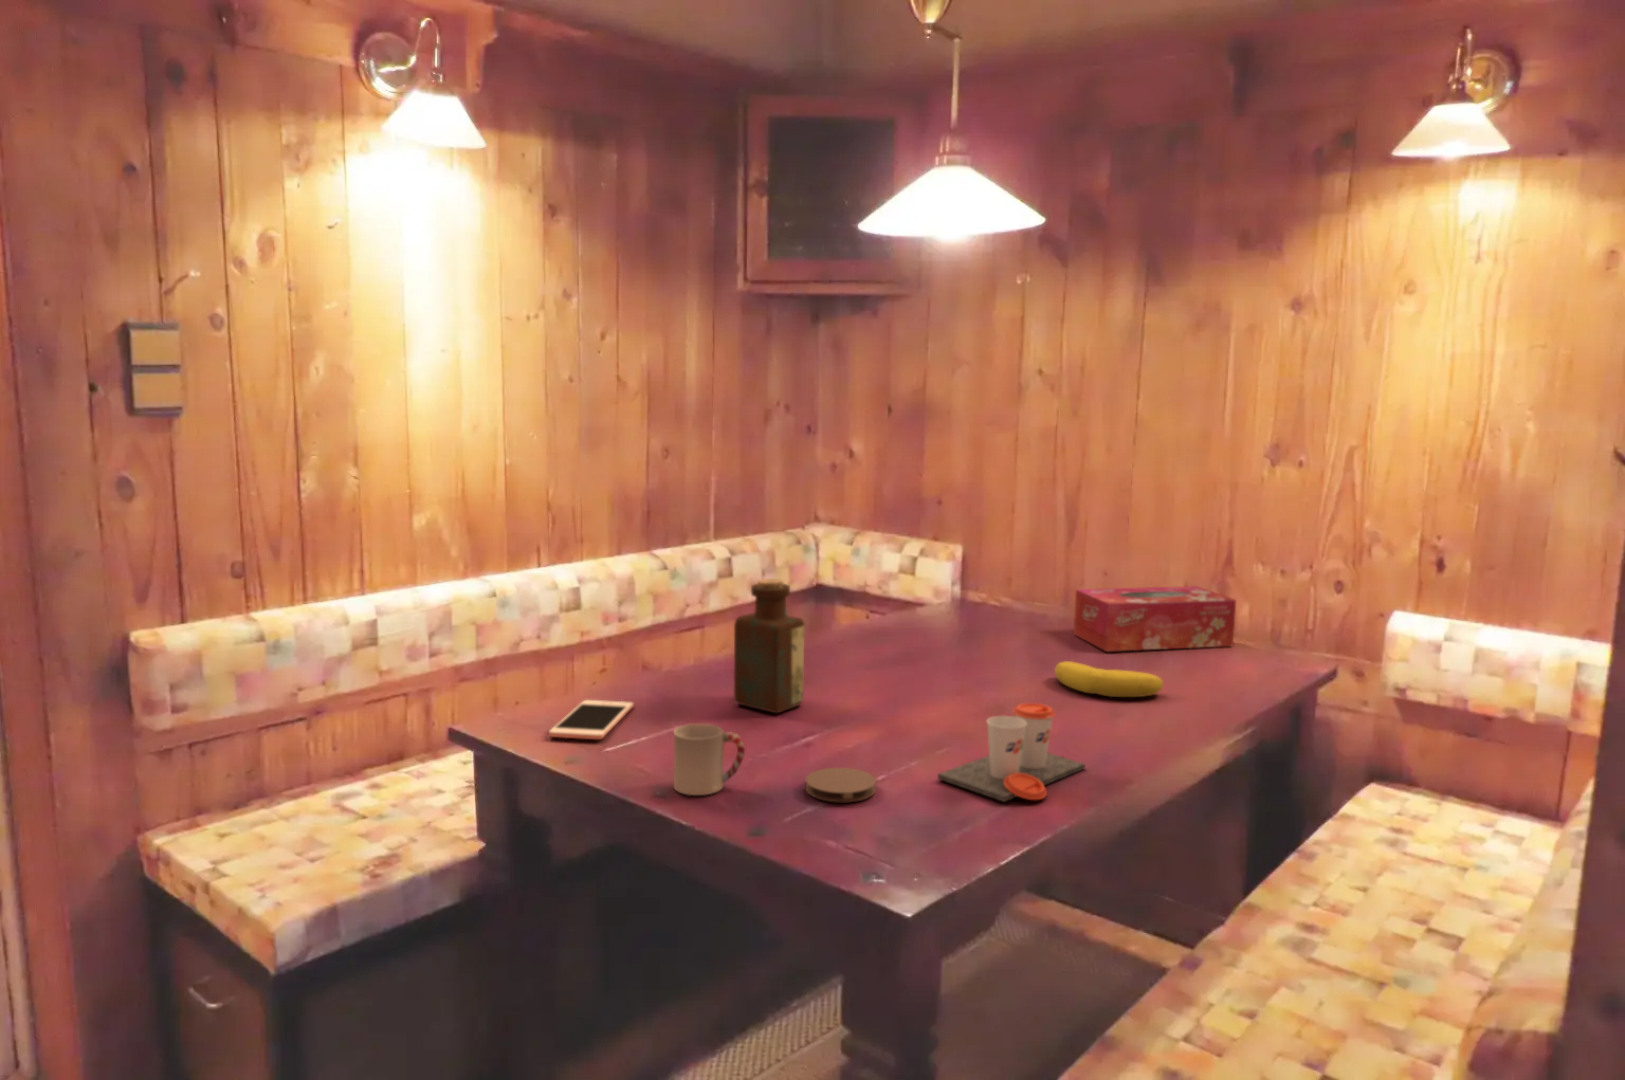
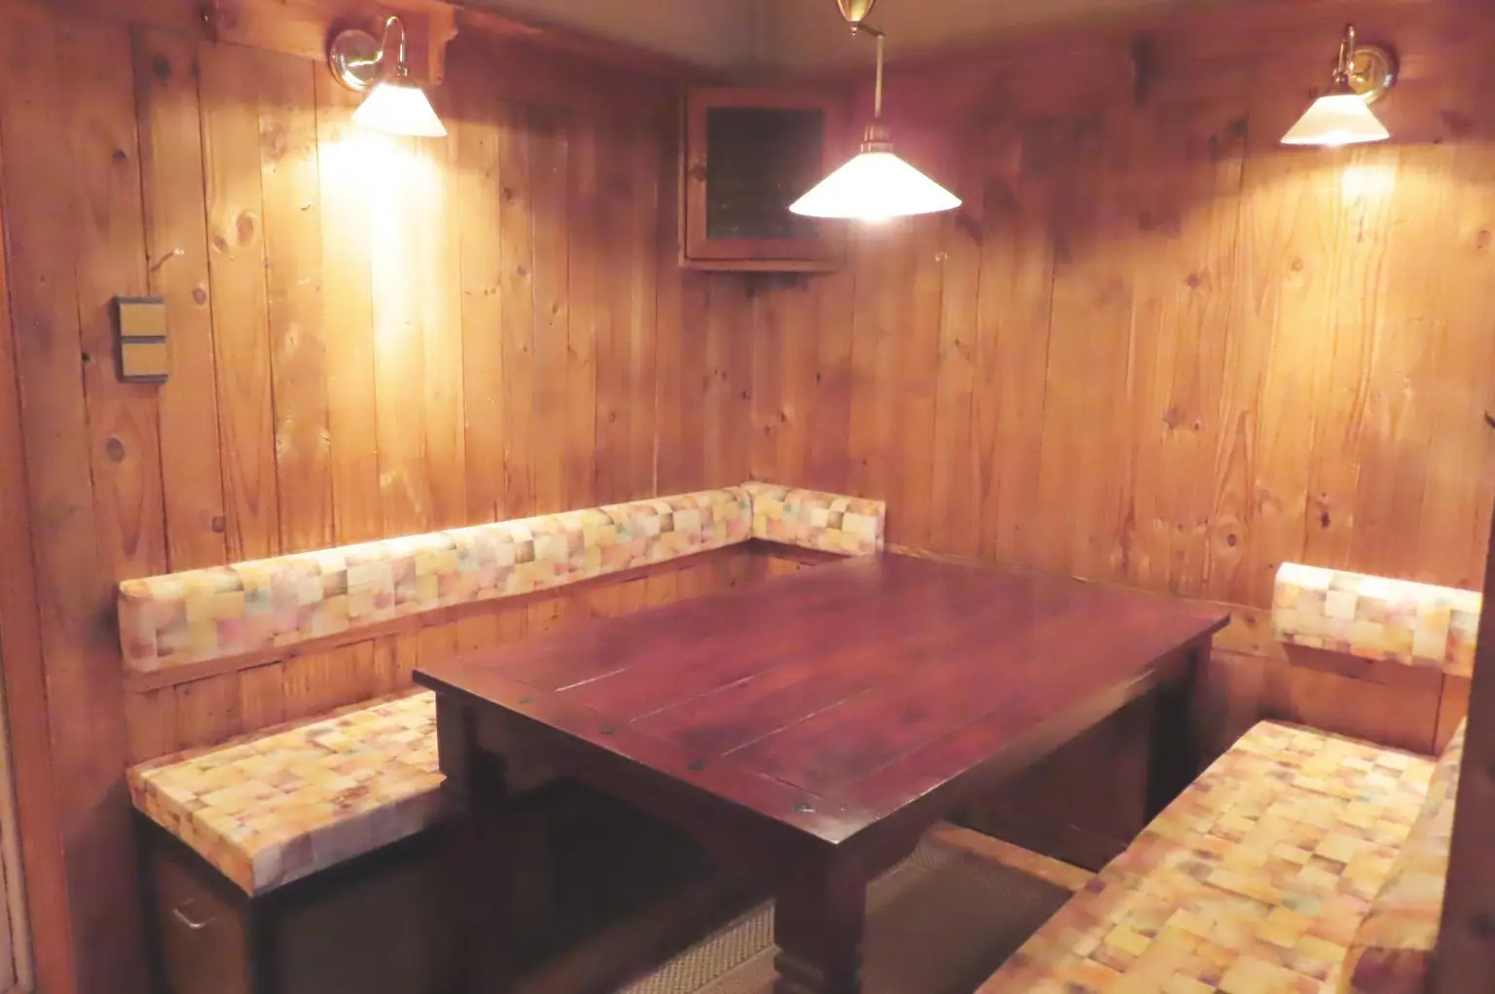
- fruit [1054,661,1163,698]
- cup [673,722,746,797]
- bottle [733,577,805,714]
- coaster [805,767,878,803]
- tissue box [1073,585,1237,652]
- cell phone [548,699,635,740]
- cup [937,703,1086,803]
